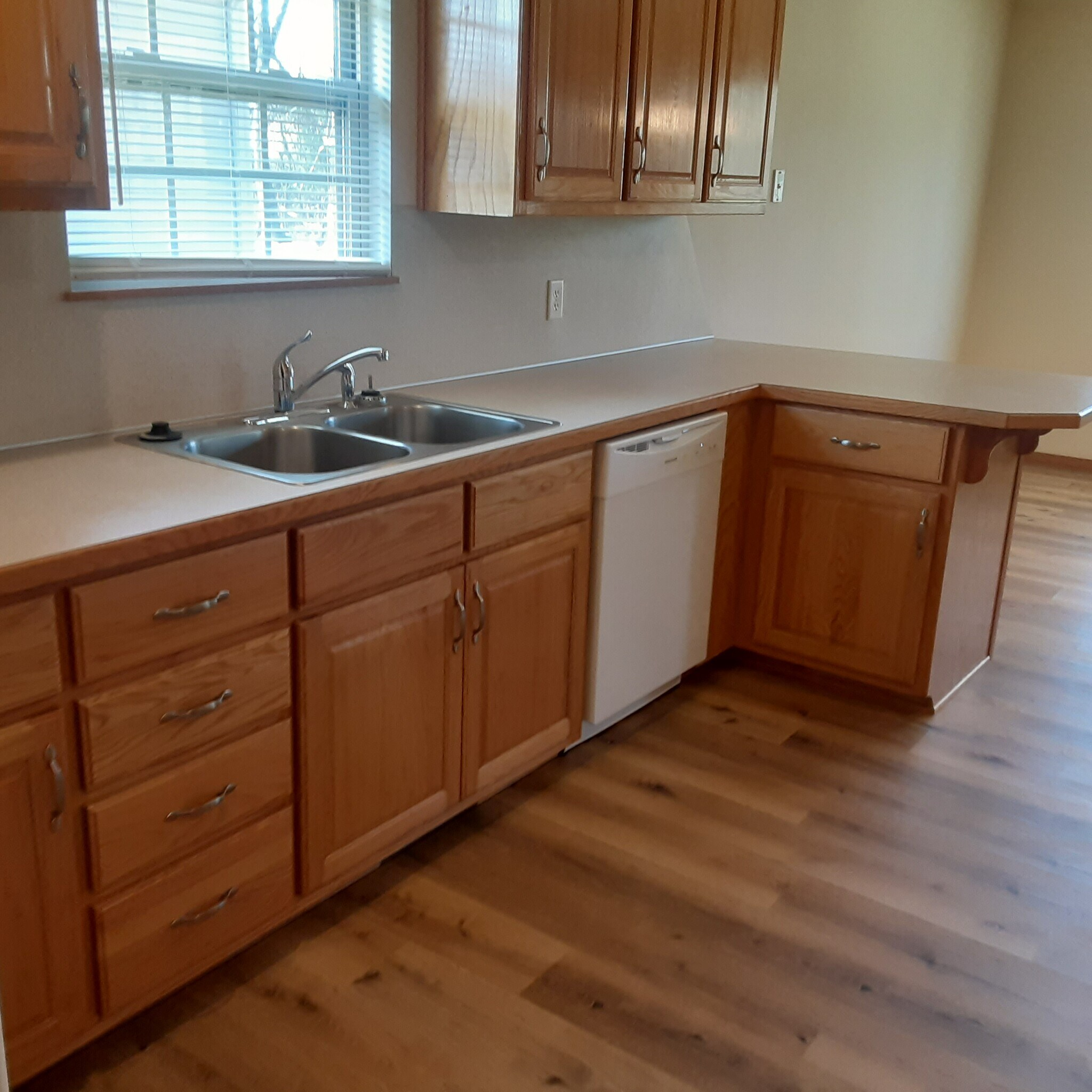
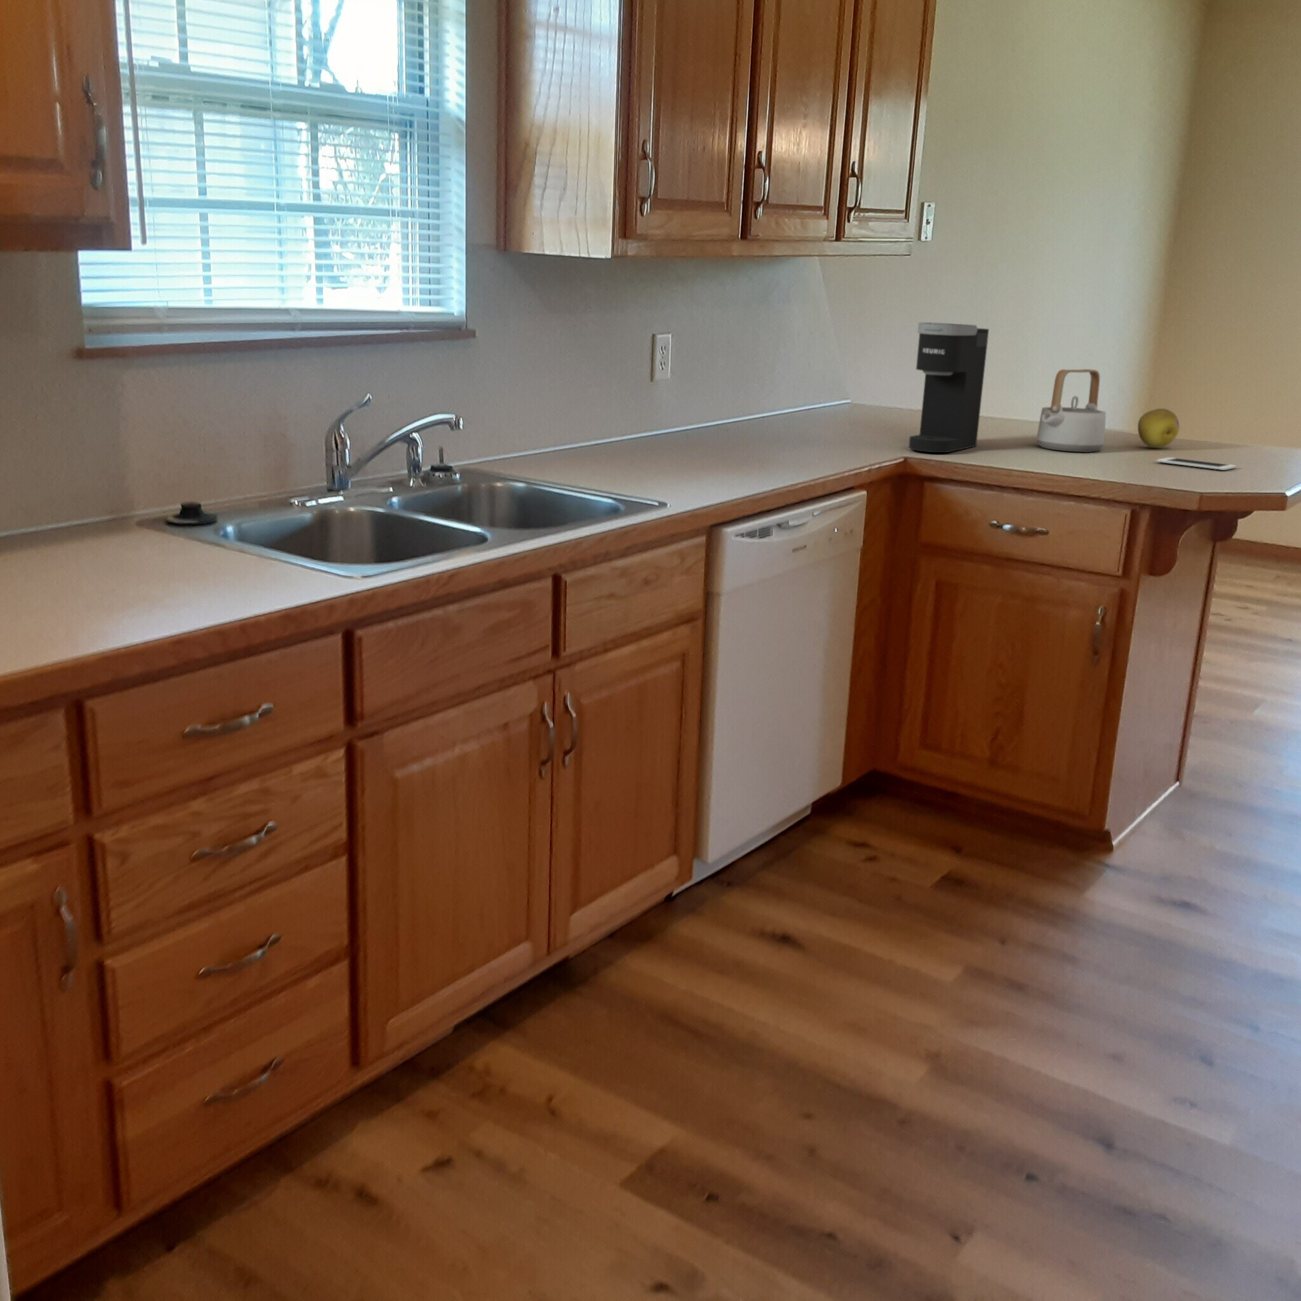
+ cell phone [1156,456,1237,471]
+ fruit [1137,407,1179,448]
+ teapot [1037,368,1107,453]
+ coffee maker [908,322,990,453]
